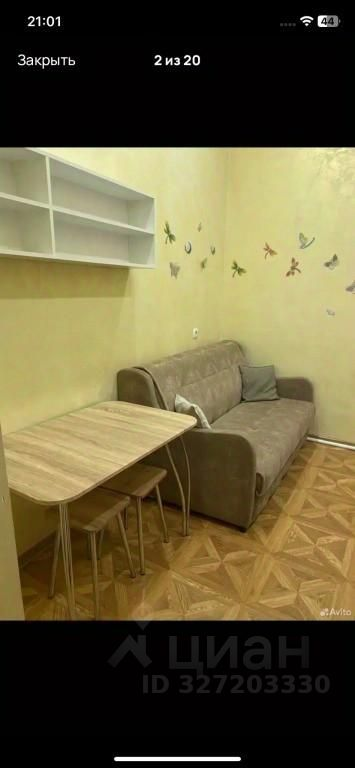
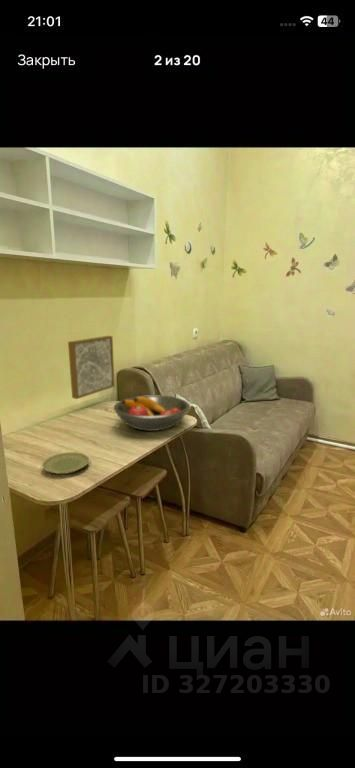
+ wall art [67,335,116,400]
+ plate [41,451,90,475]
+ fruit bowl [113,394,191,432]
